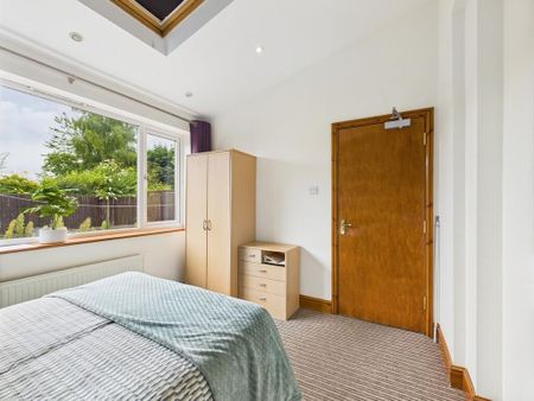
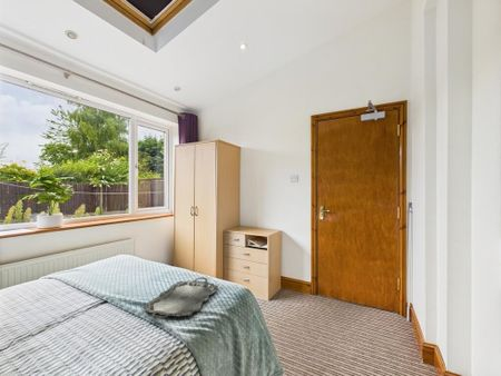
+ serving tray [141,276,219,319]
